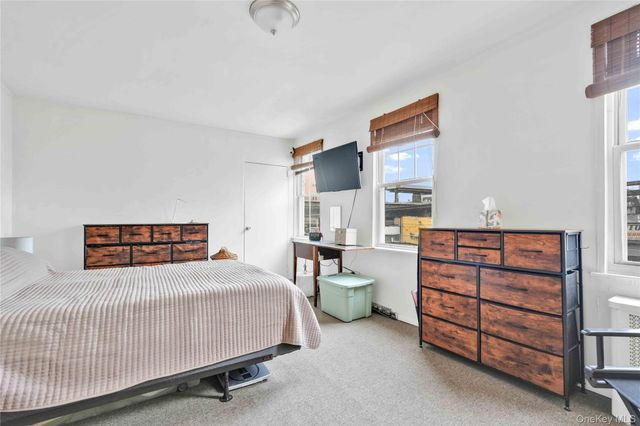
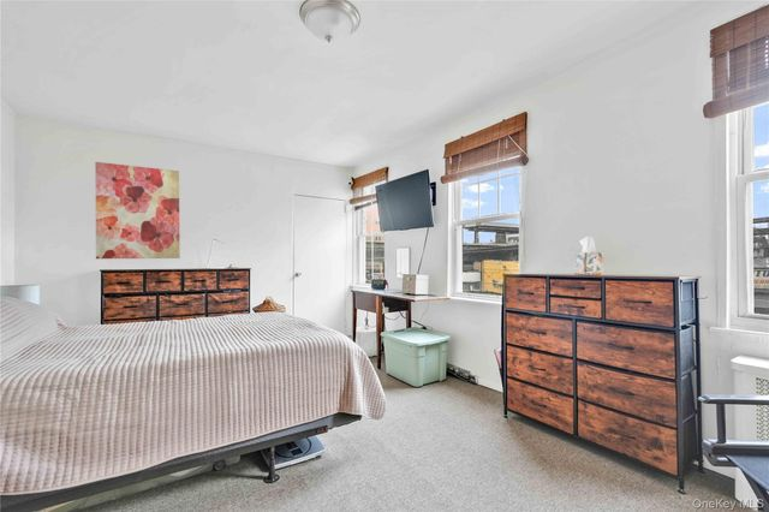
+ wall art [94,161,181,260]
